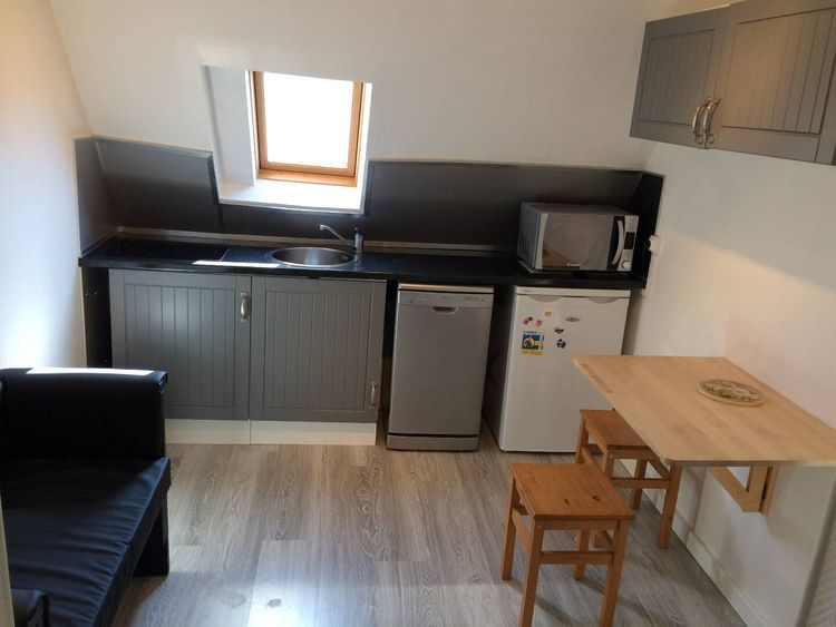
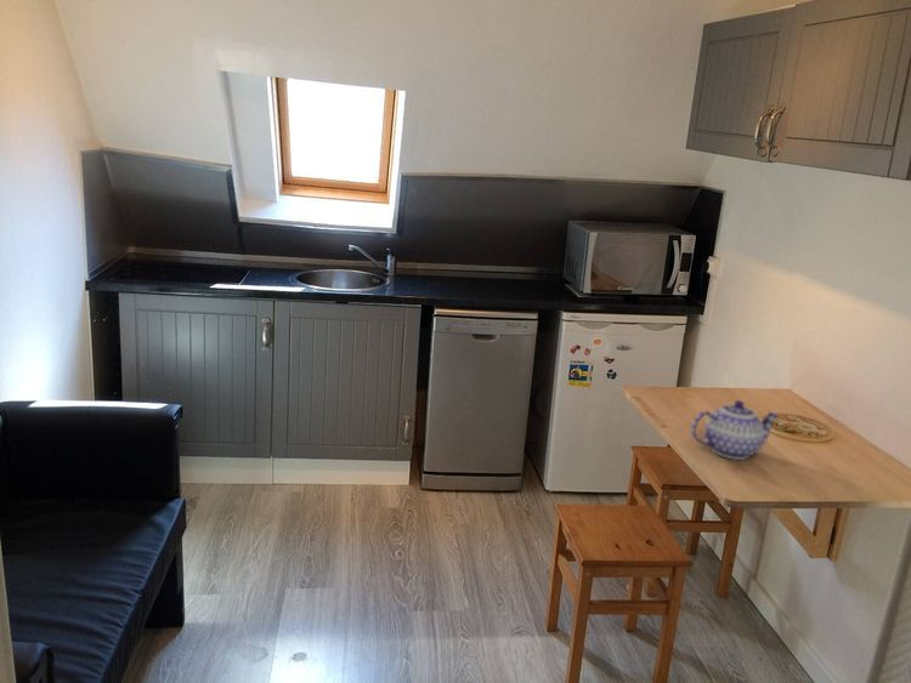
+ teapot [690,399,781,461]
